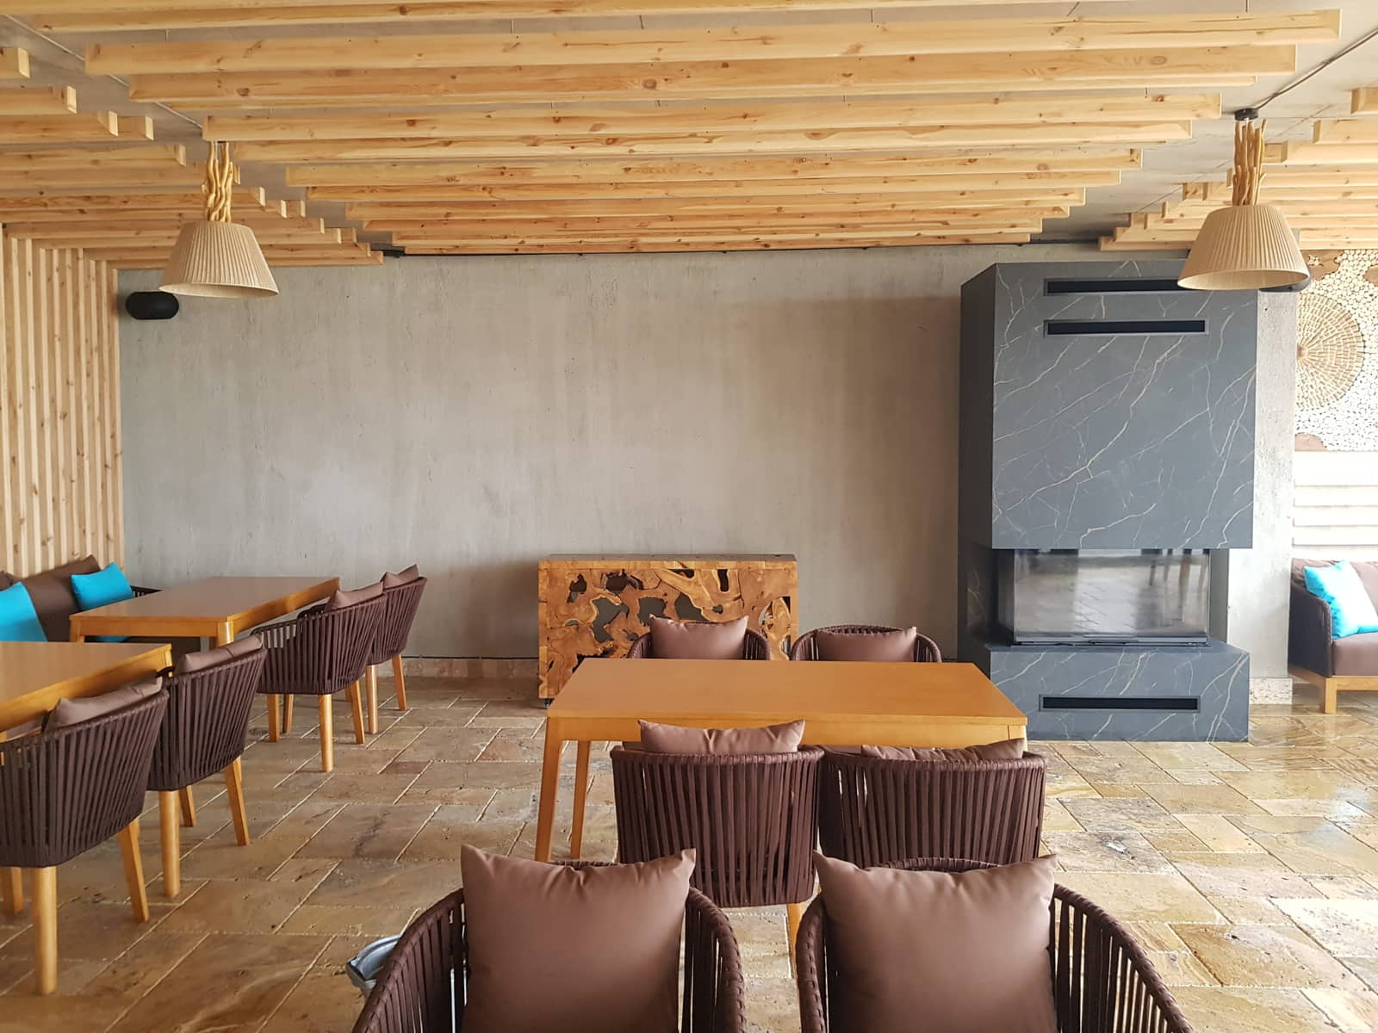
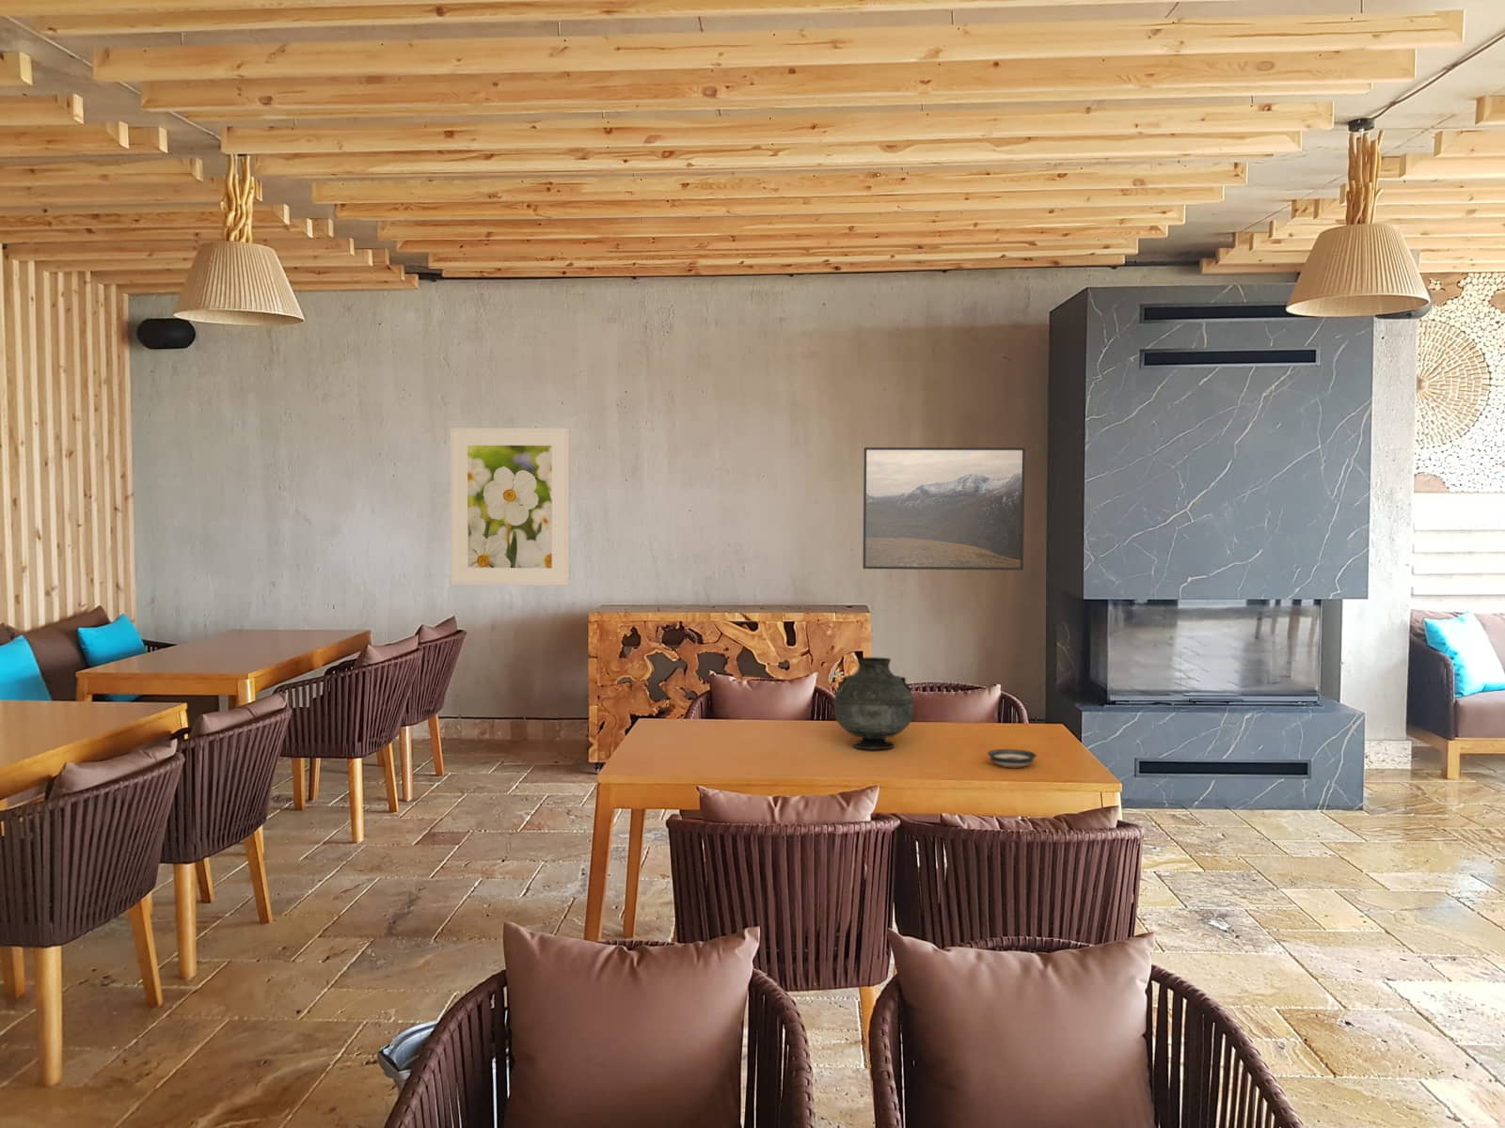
+ saucer [987,748,1038,769]
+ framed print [863,447,1026,571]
+ vase [832,656,915,750]
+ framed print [449,427,570,587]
